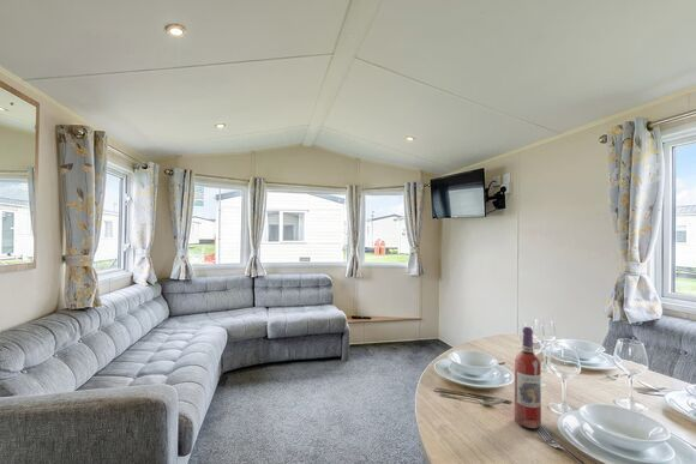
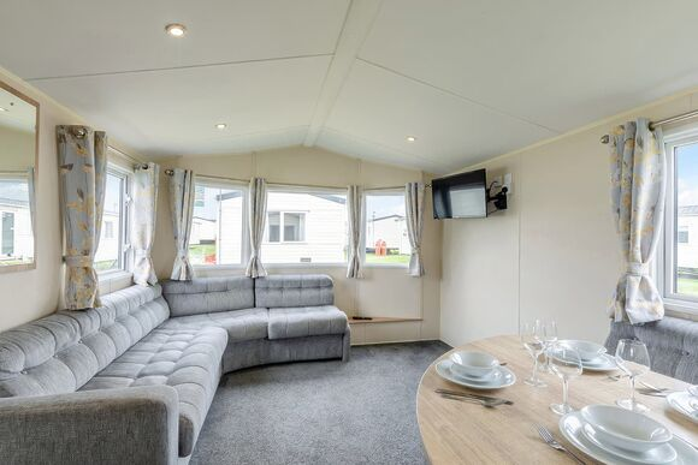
- wine bottle [514,326,542,429]
